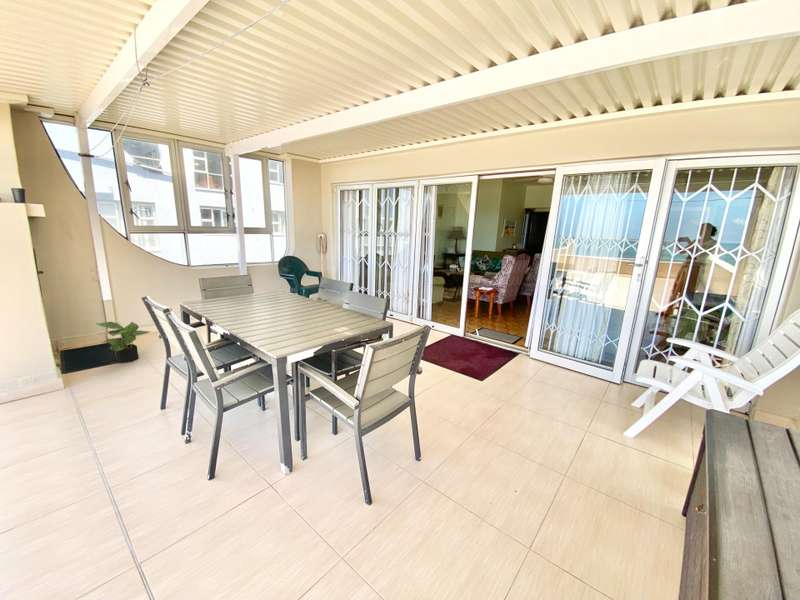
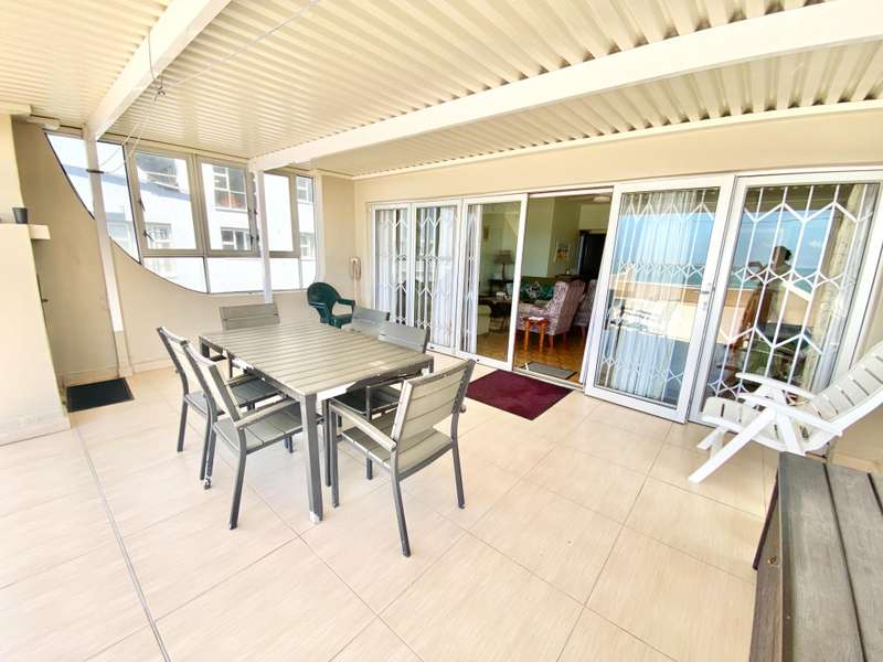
- potted plant [96,321,152,364]
